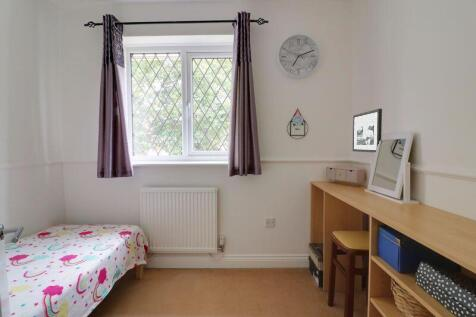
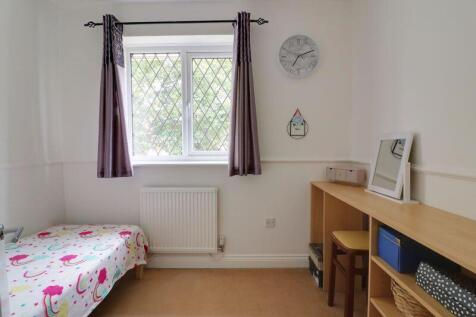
- picture frame [352,108,383,153]
